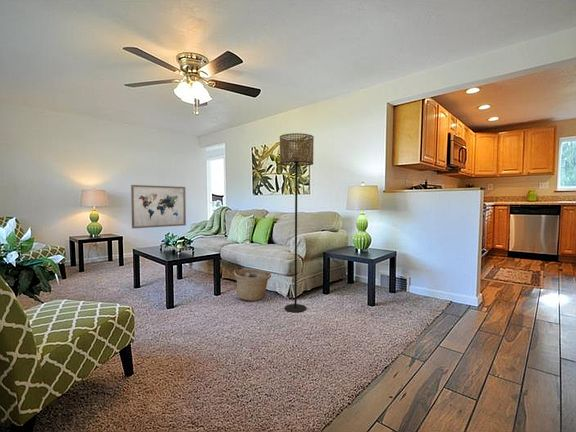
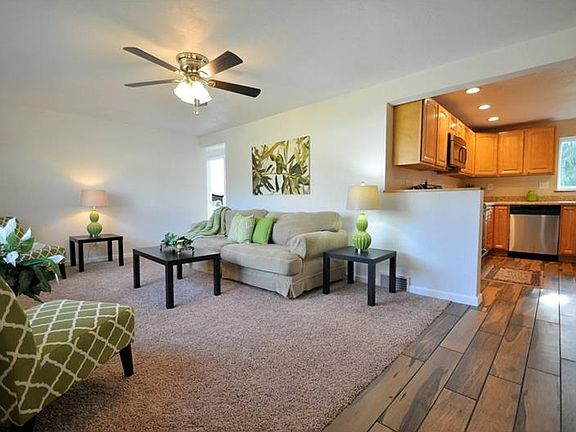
- basket [233,268,272,302]
- floor lamp [279,132,315,313]
- wall art [130,184,187,229]
